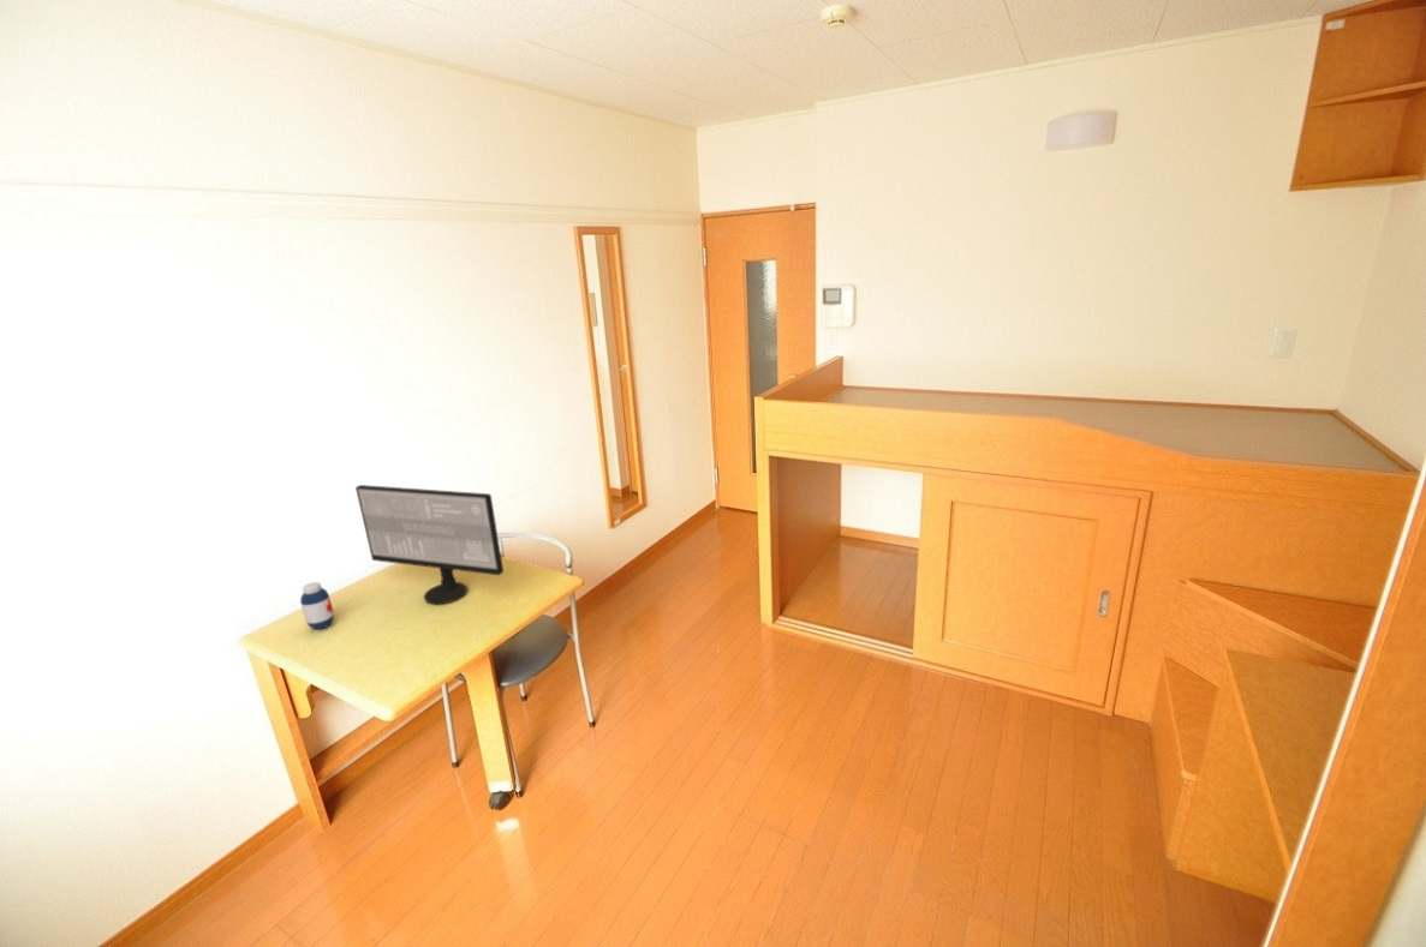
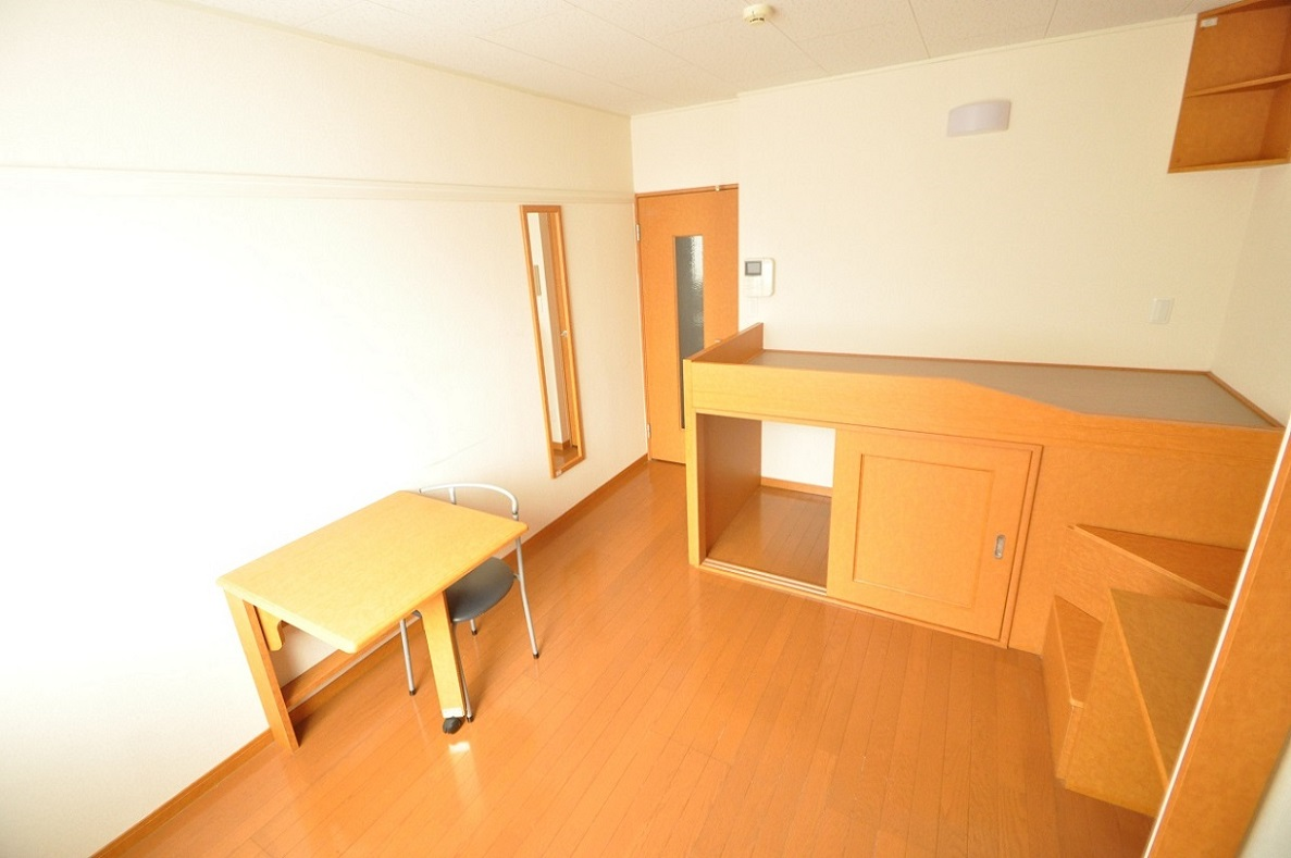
- computer monitor [354,484,505,605]
- medicine bottle [299,581,335,630]
